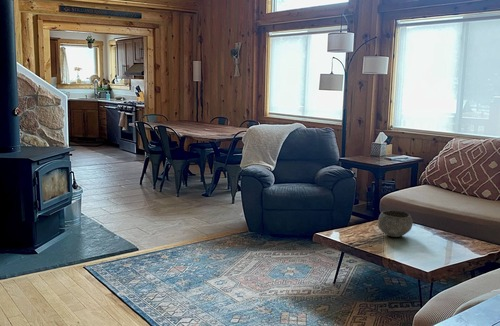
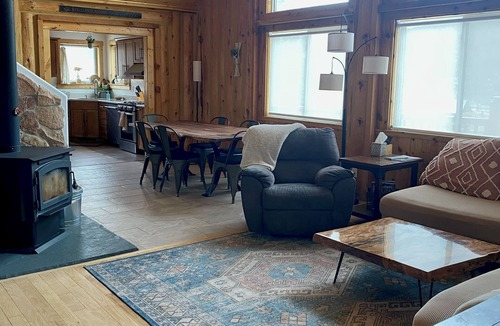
- bowl [377,209,414,238]
